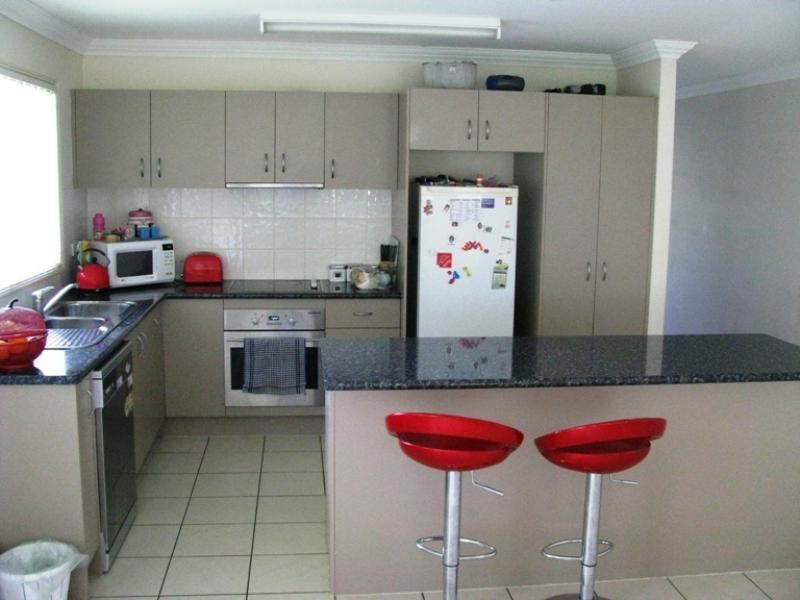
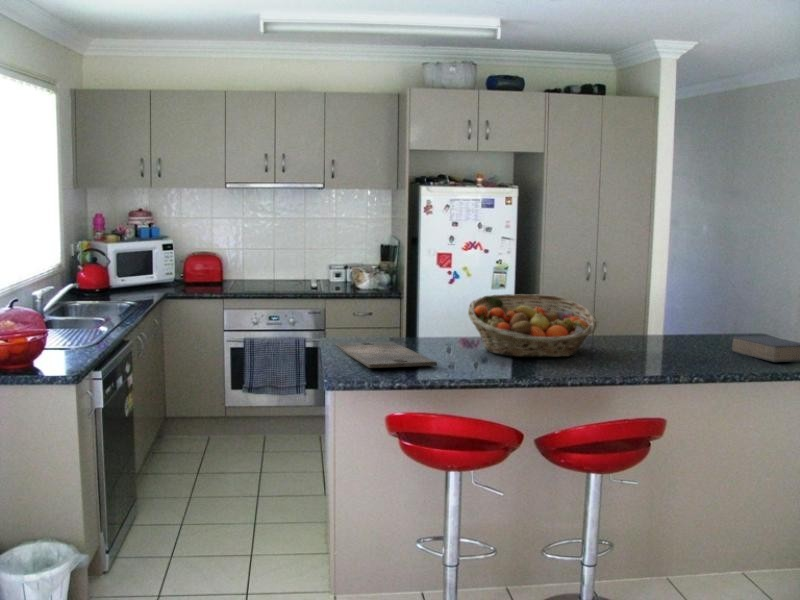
+ fruit basket [467,293,599,358]
+ cutting board [334,340,438,369]
+ book [731,335,800,363]
